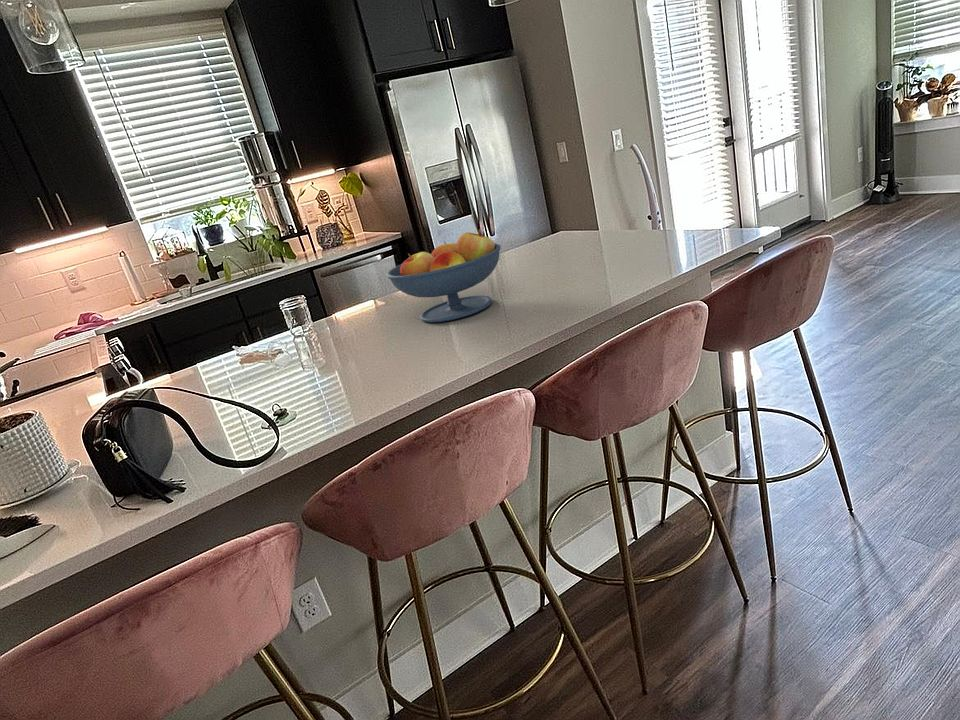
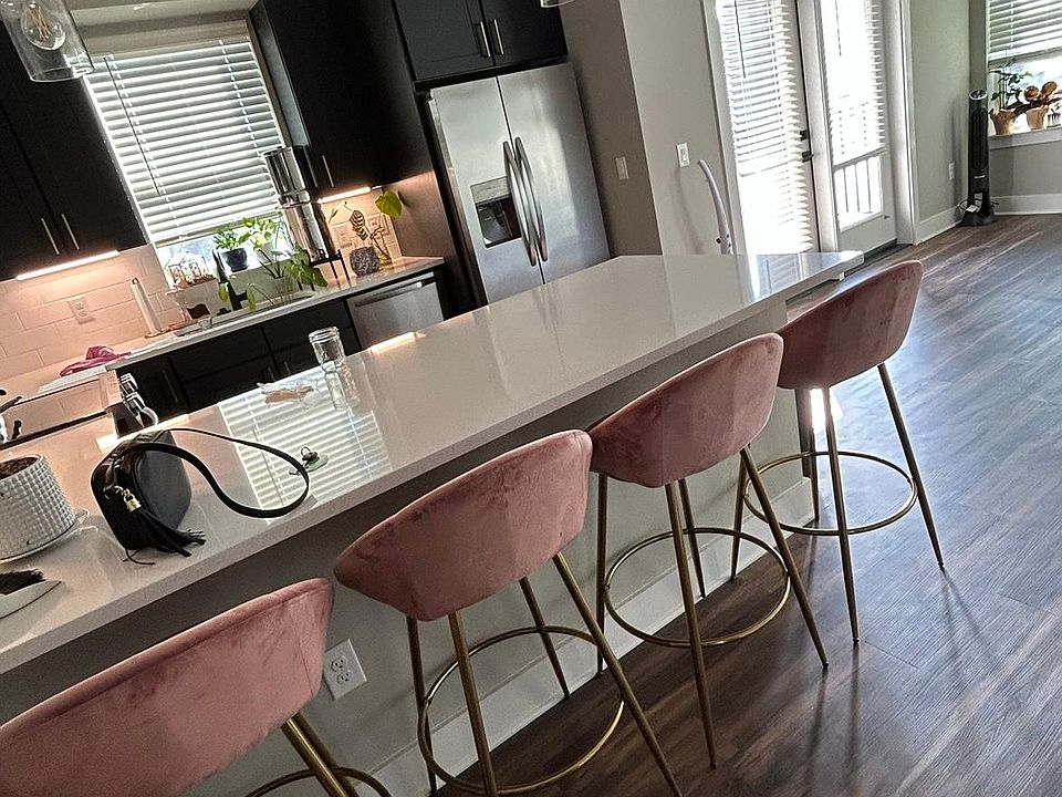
- fruit bowl [386,228,502,323]
